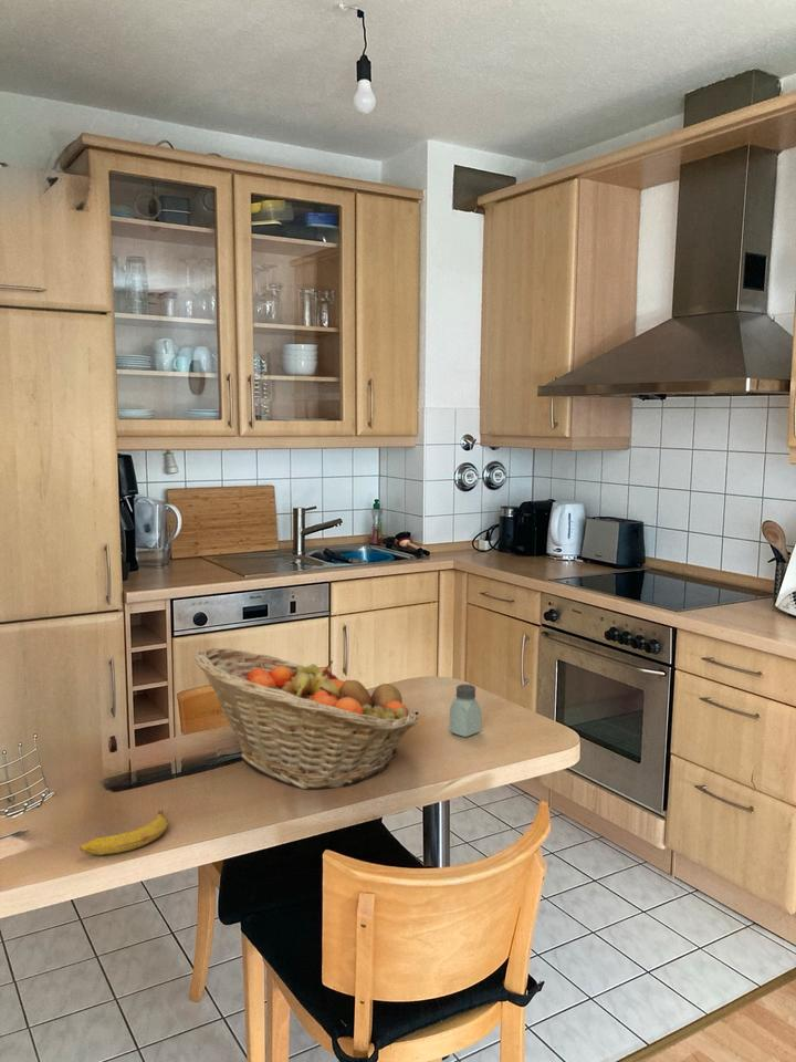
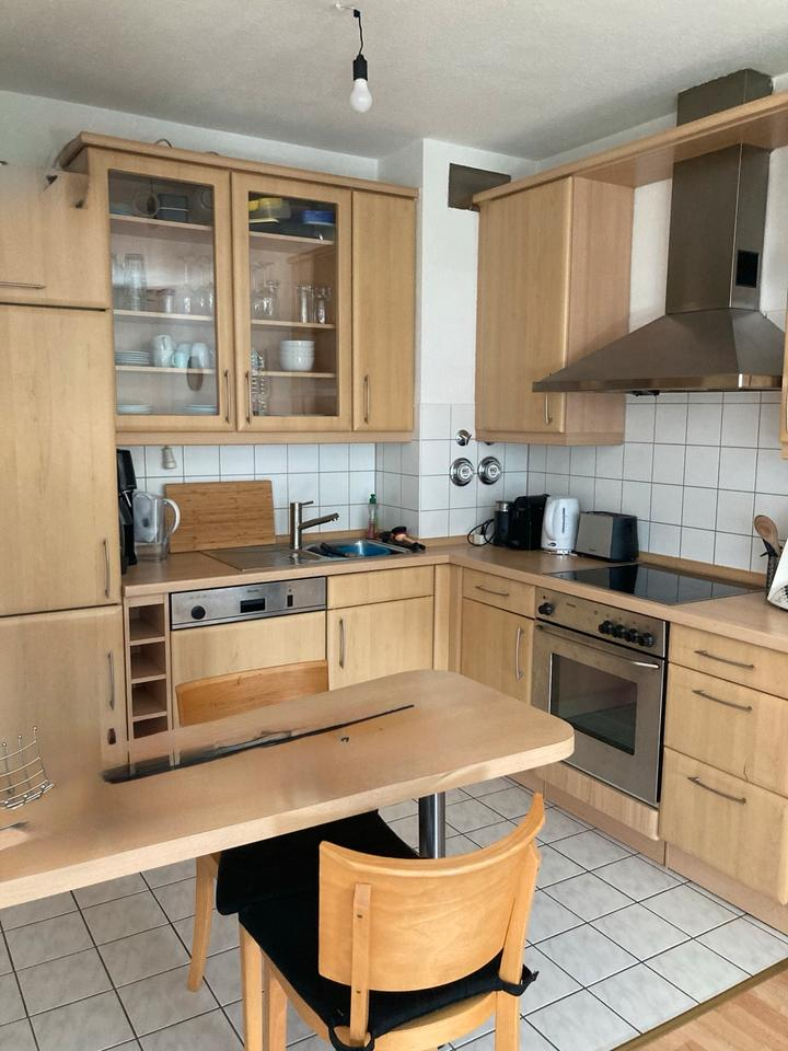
- fruit basket [193,647,419,790]
- saltshaker [448,684,482,738]
- banana [78,805,169,856]
